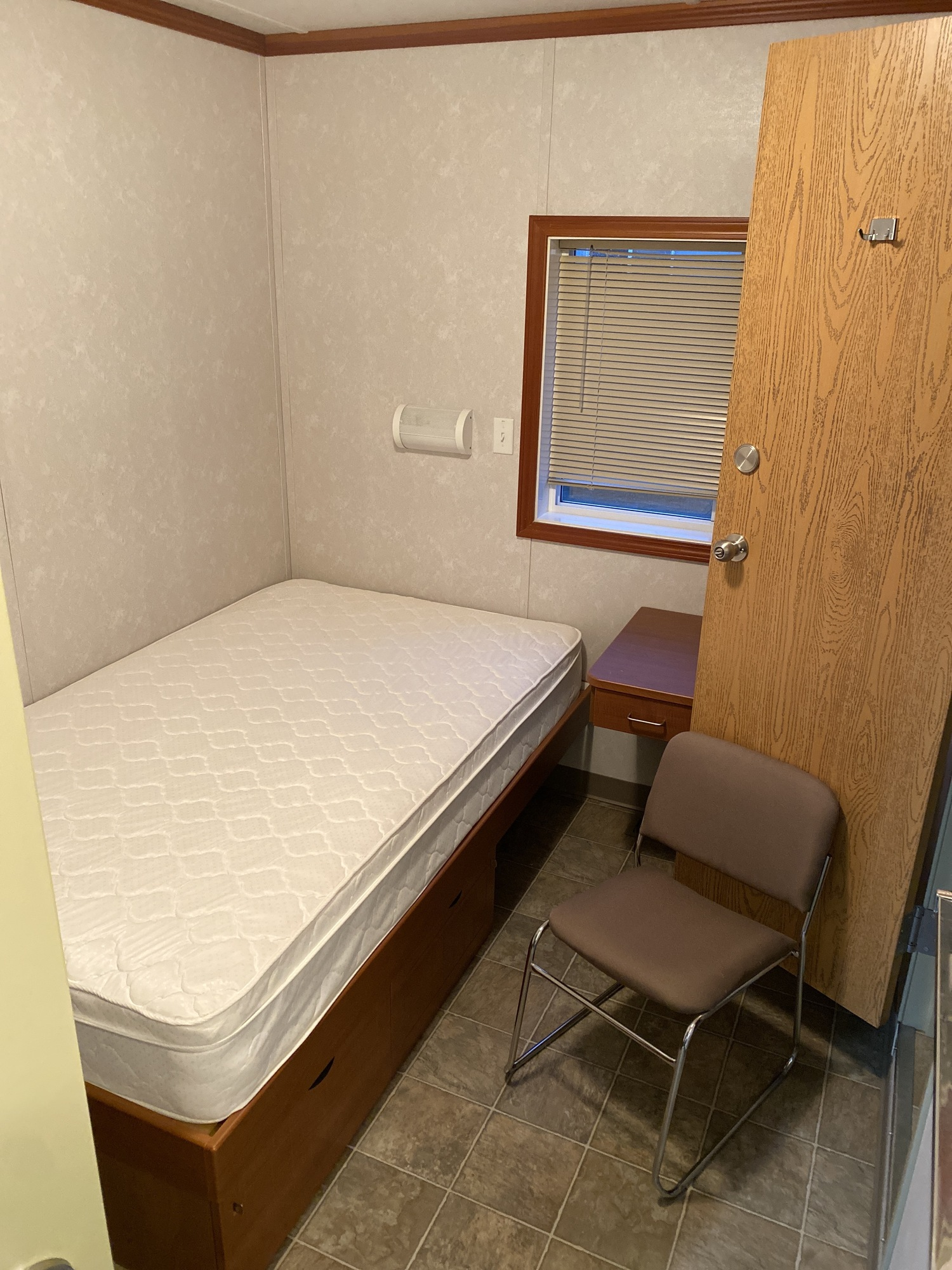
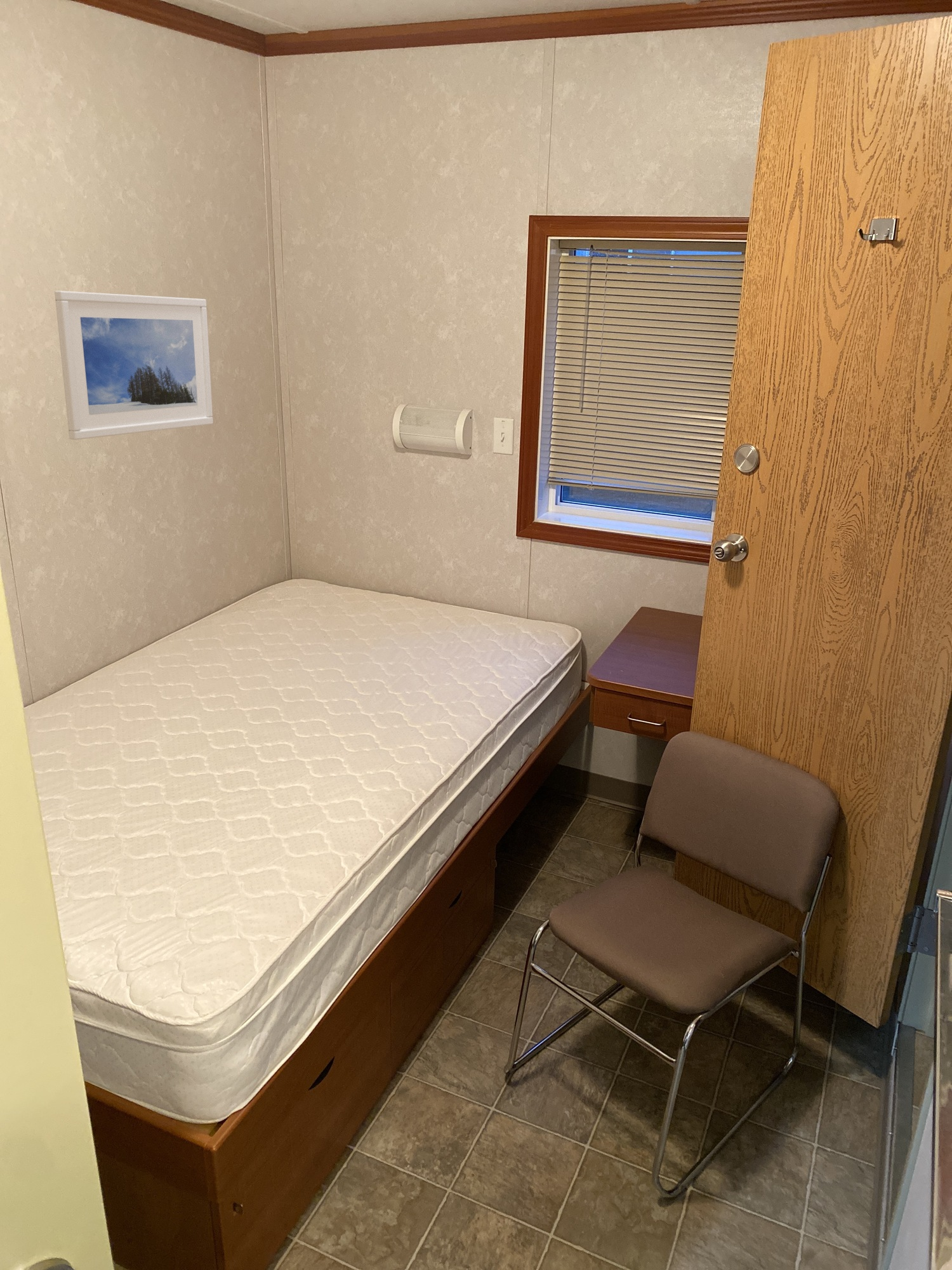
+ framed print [54,290,214,441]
